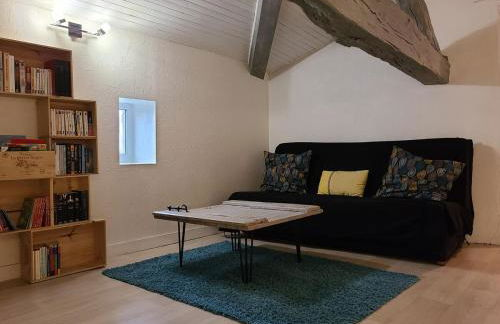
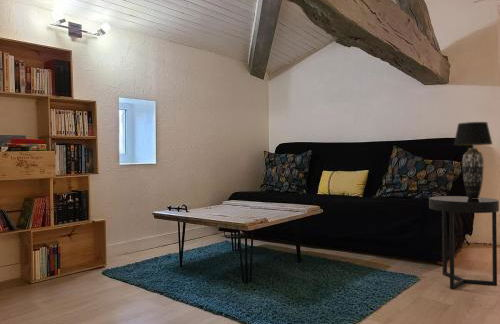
+ side table [428,195,500,290]
+ table lamp [453,121,493,199]
